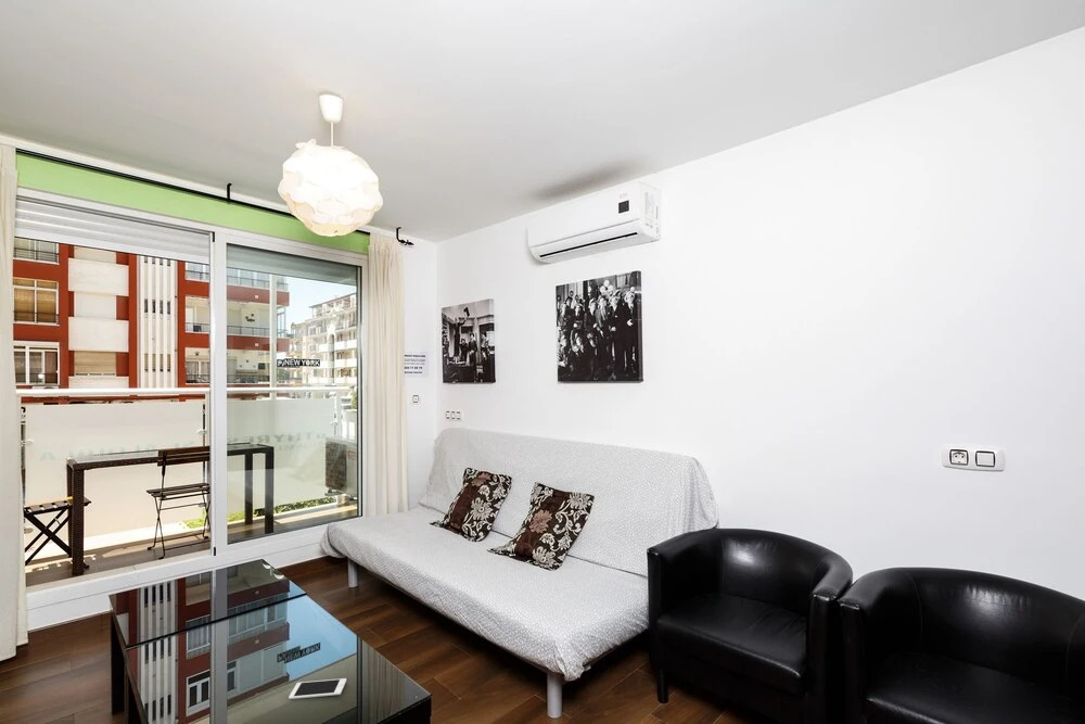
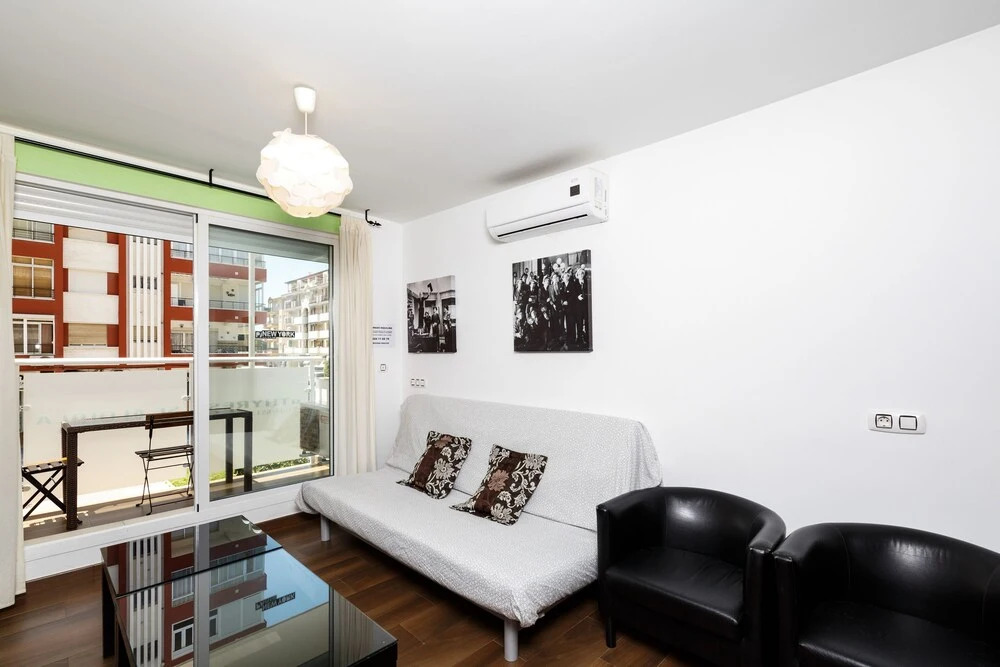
- cell phone [288,677,347,700]
